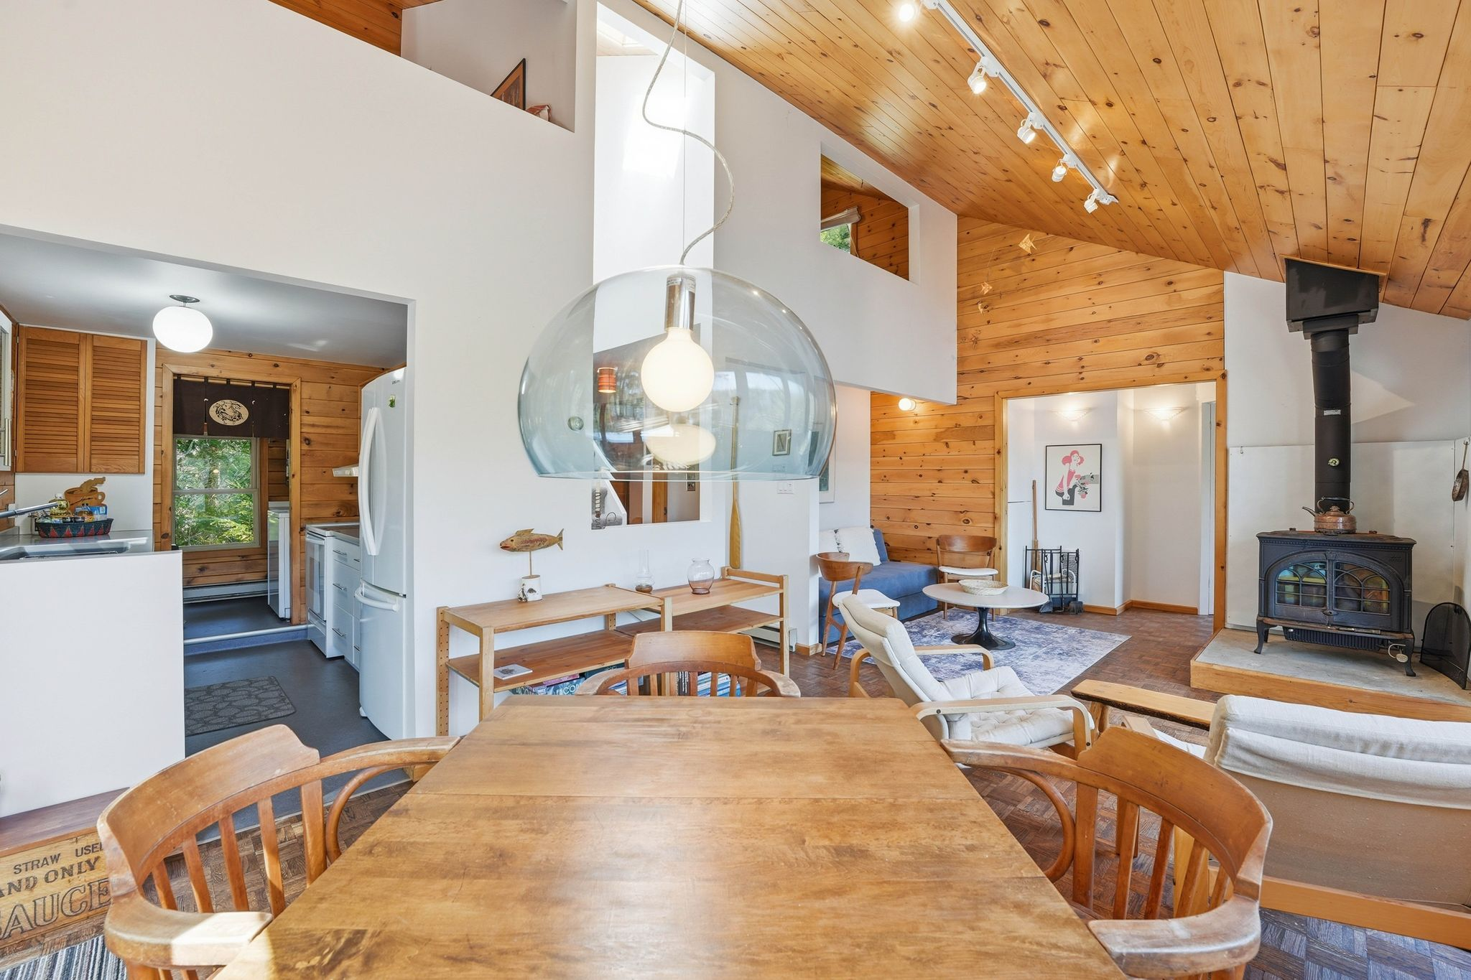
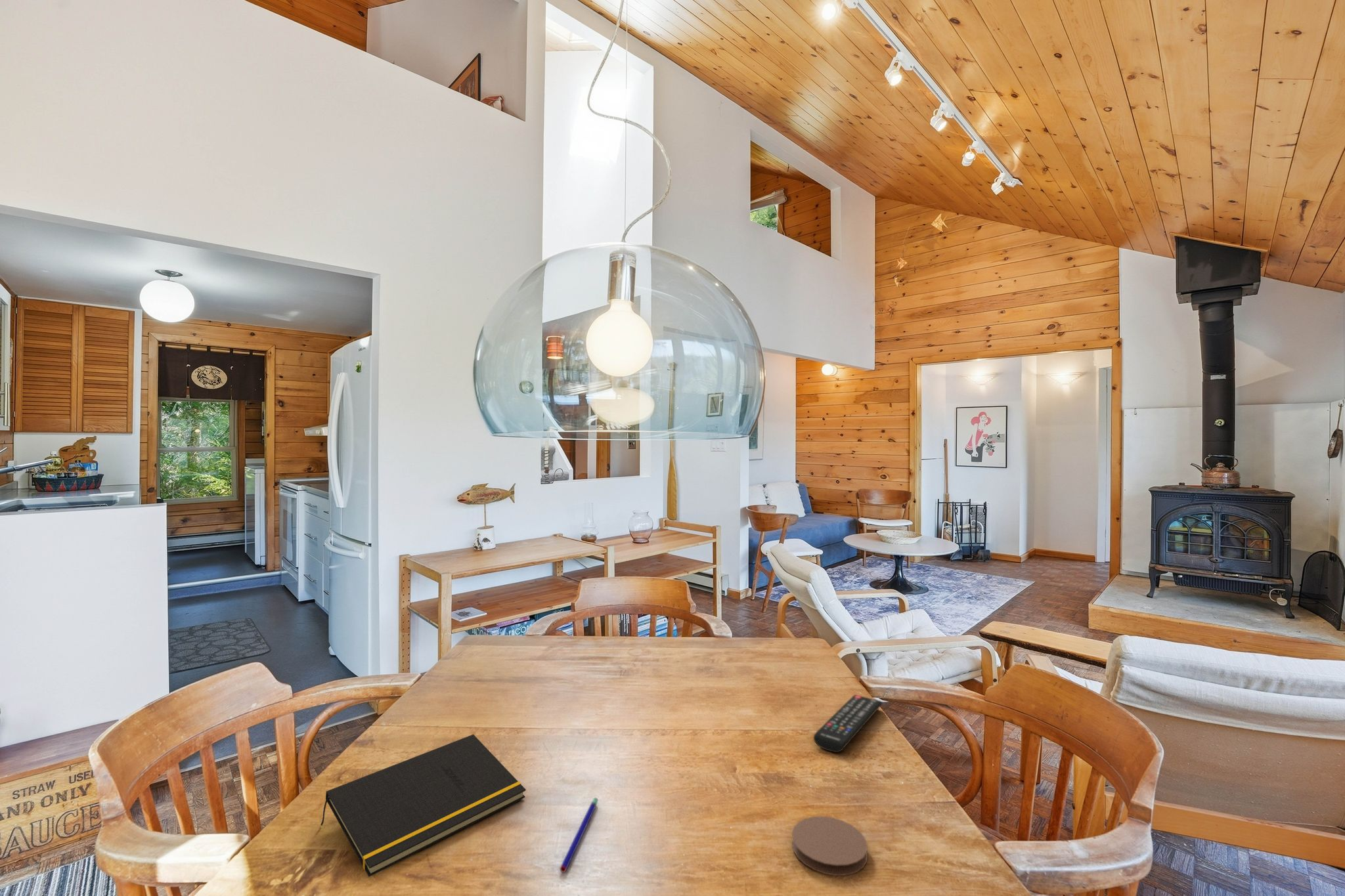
+ pen [559,797,598,873]
+ notepad [320,734,527,878]
+ remote control [813,694,883,753]
+ coaster [791,815,868,876]
